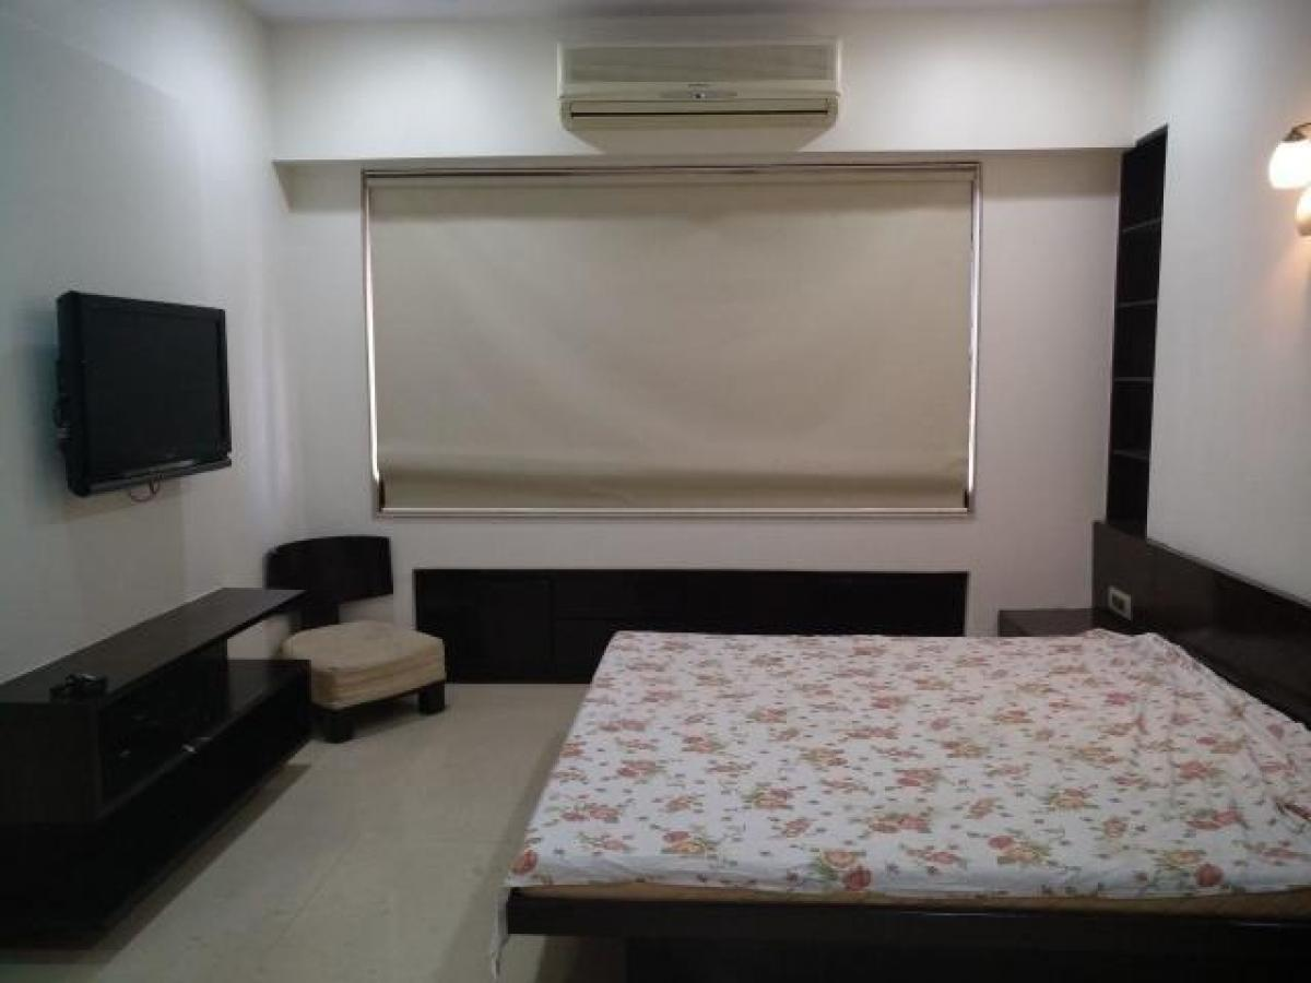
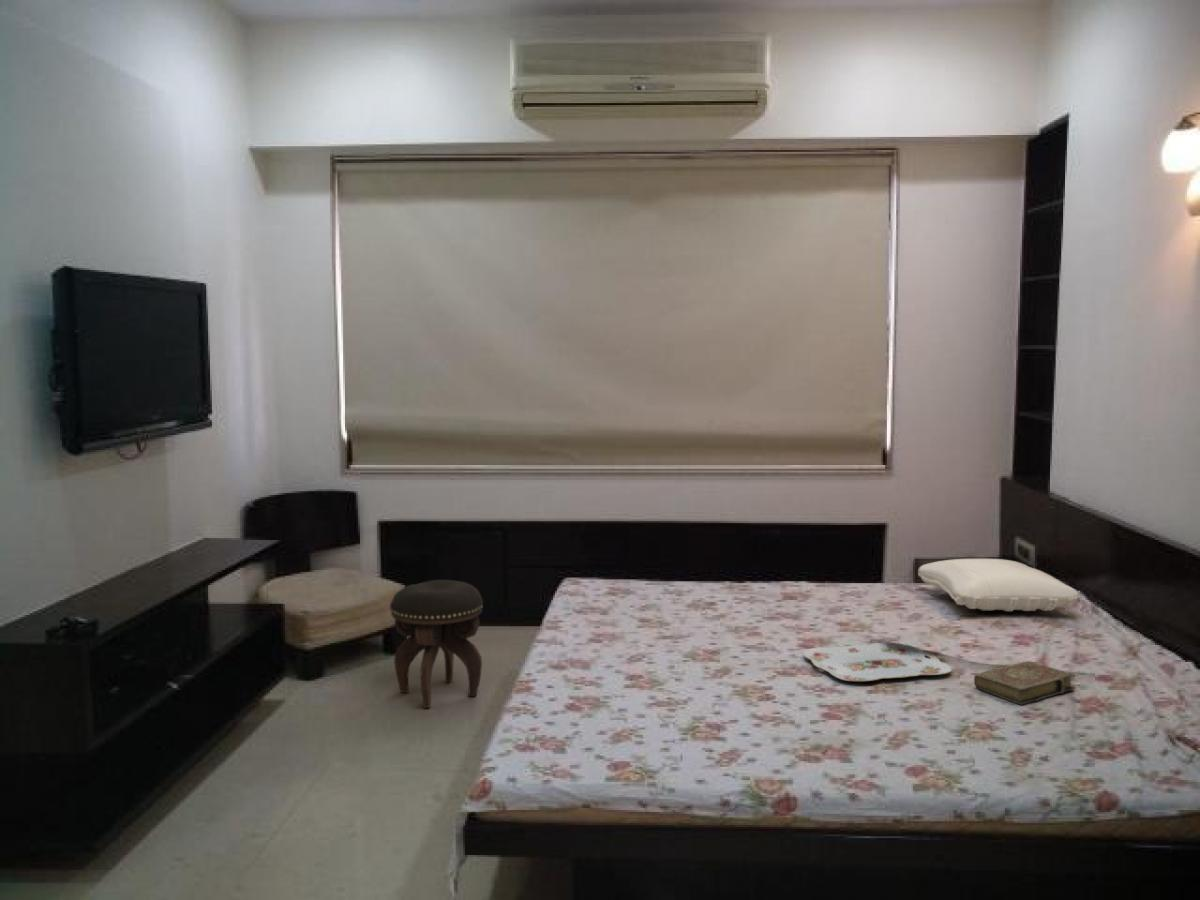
+ serving tray [802,641,953,682]
+ book [973,660,1076,706]
+ footstool [389,579,484,709]
+ pillow [917,558,1080,612]
